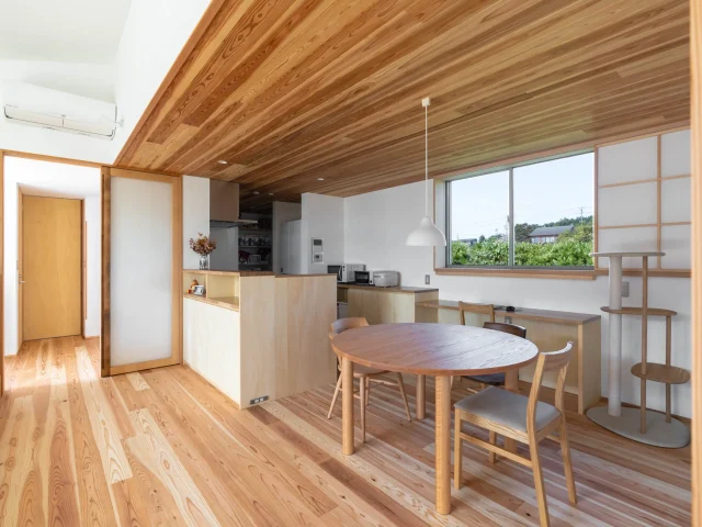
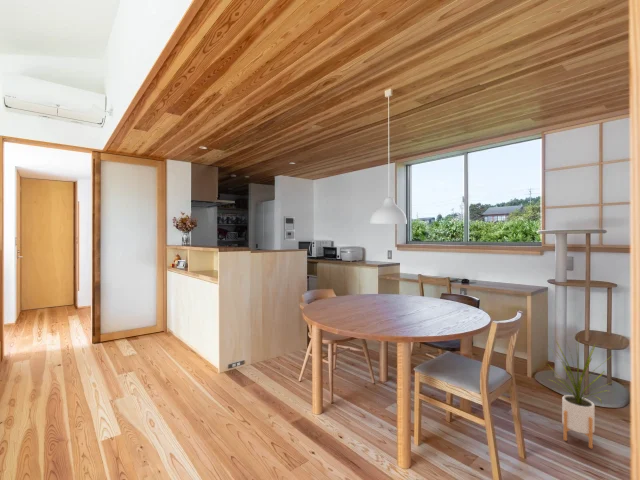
+ house plant [546,339,615,449]
